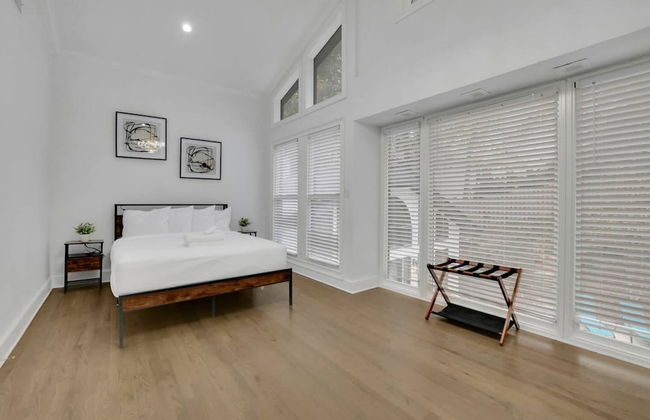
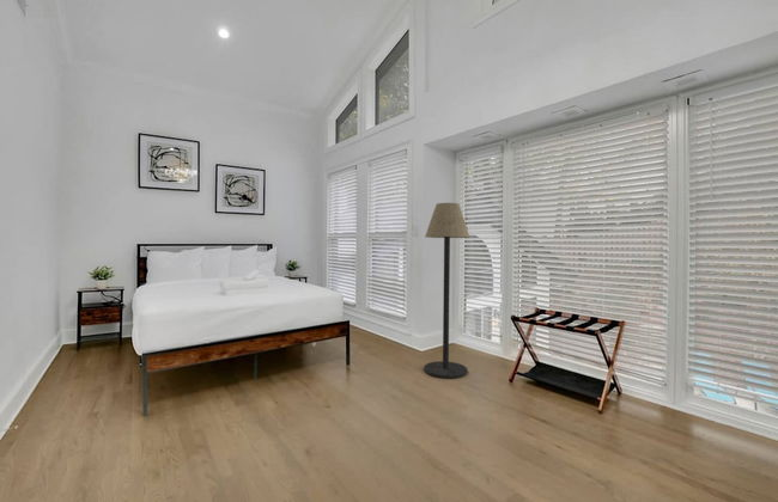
+ floor lamp [424,202,470,379]
